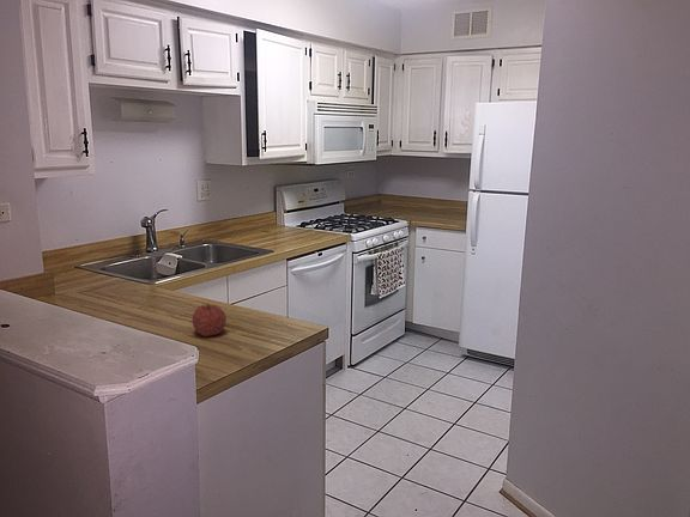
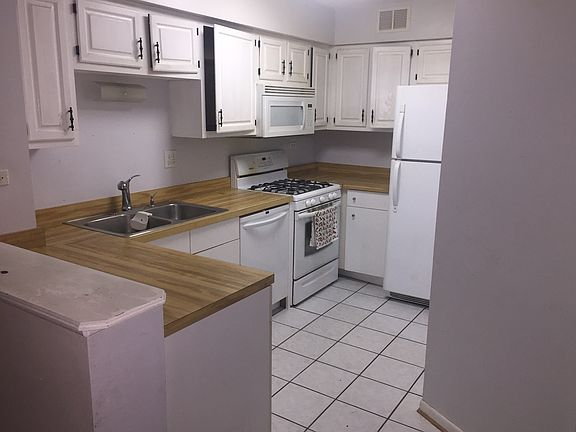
- fruit [192,302,228,337]
